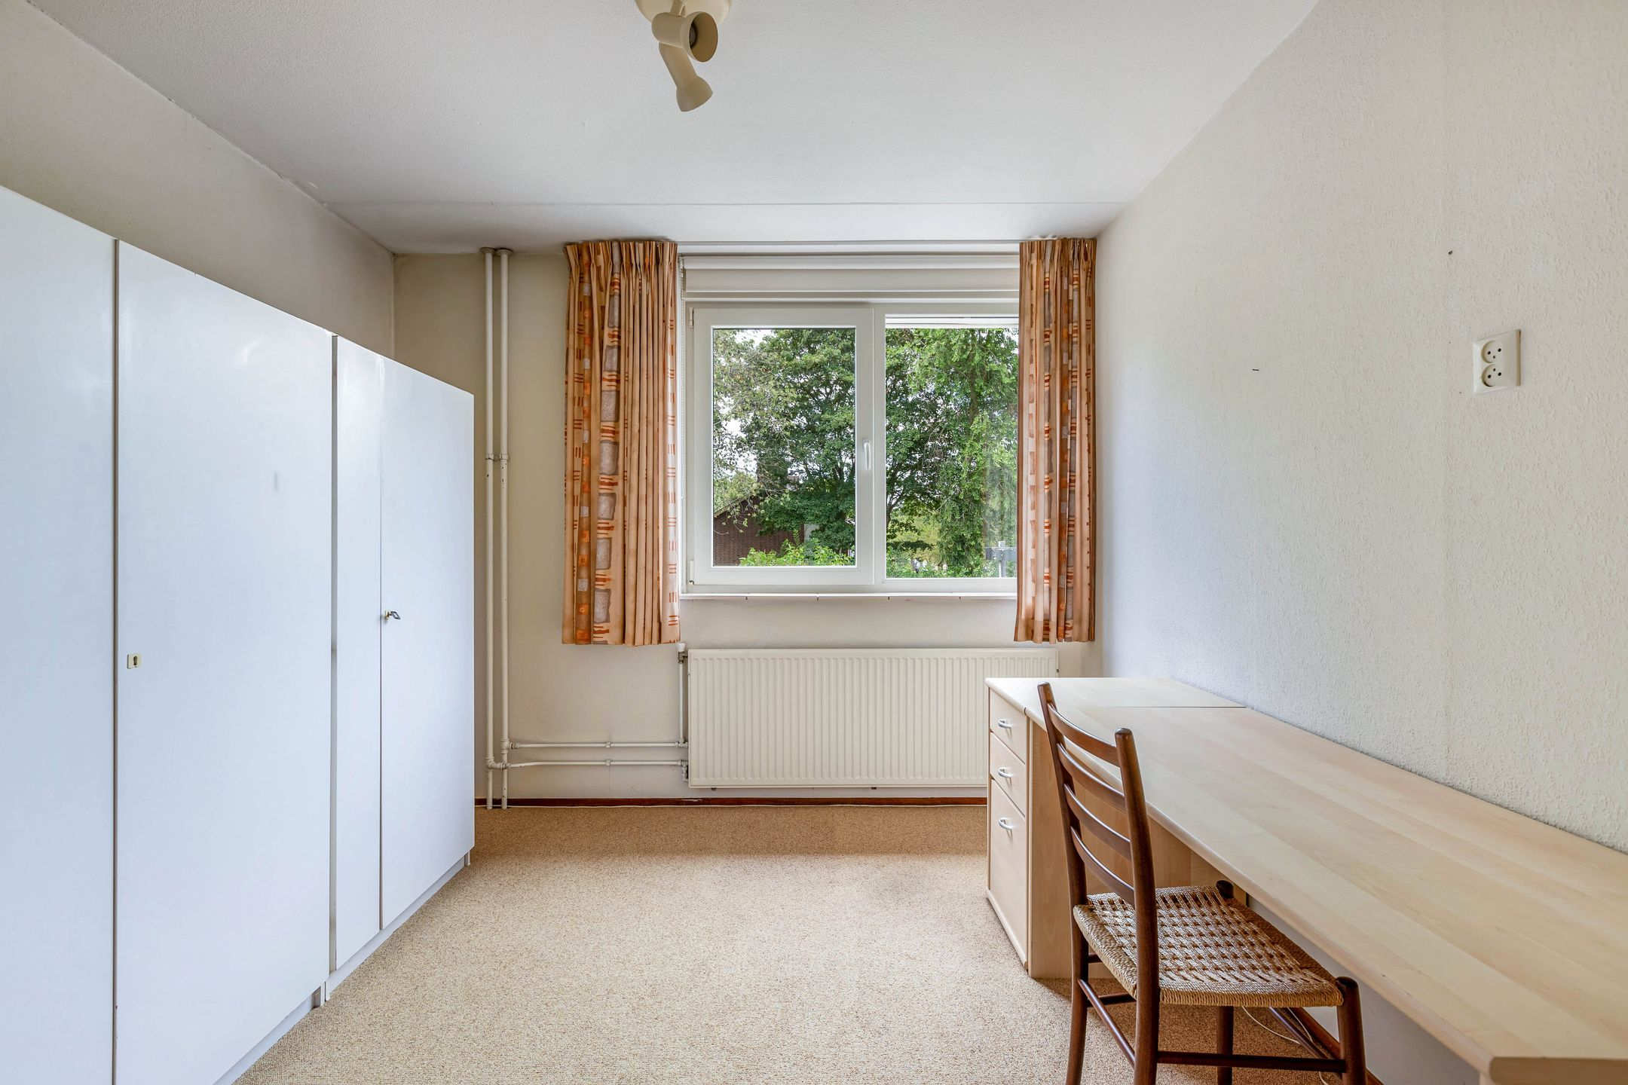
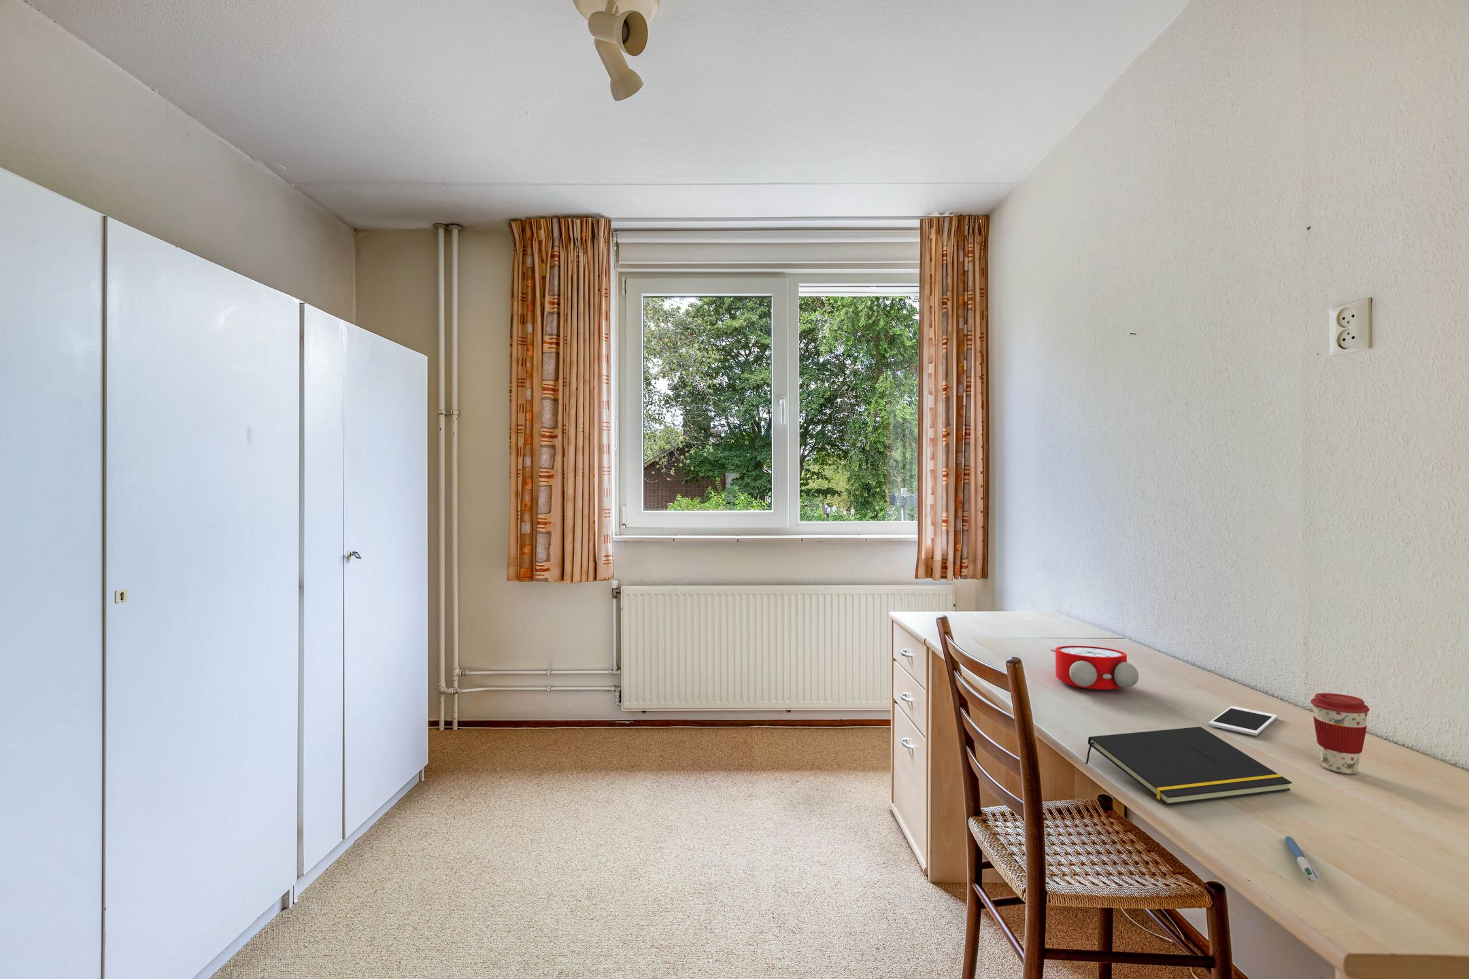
+ cell phone [1208,706,1278,736]
+ pen [1284,836,1320,883]
+ alarm clock [1050,645,1139,691]
+ notepad [1084,727,1293,805]
+ coffee cup [1309,692,1371,775]
